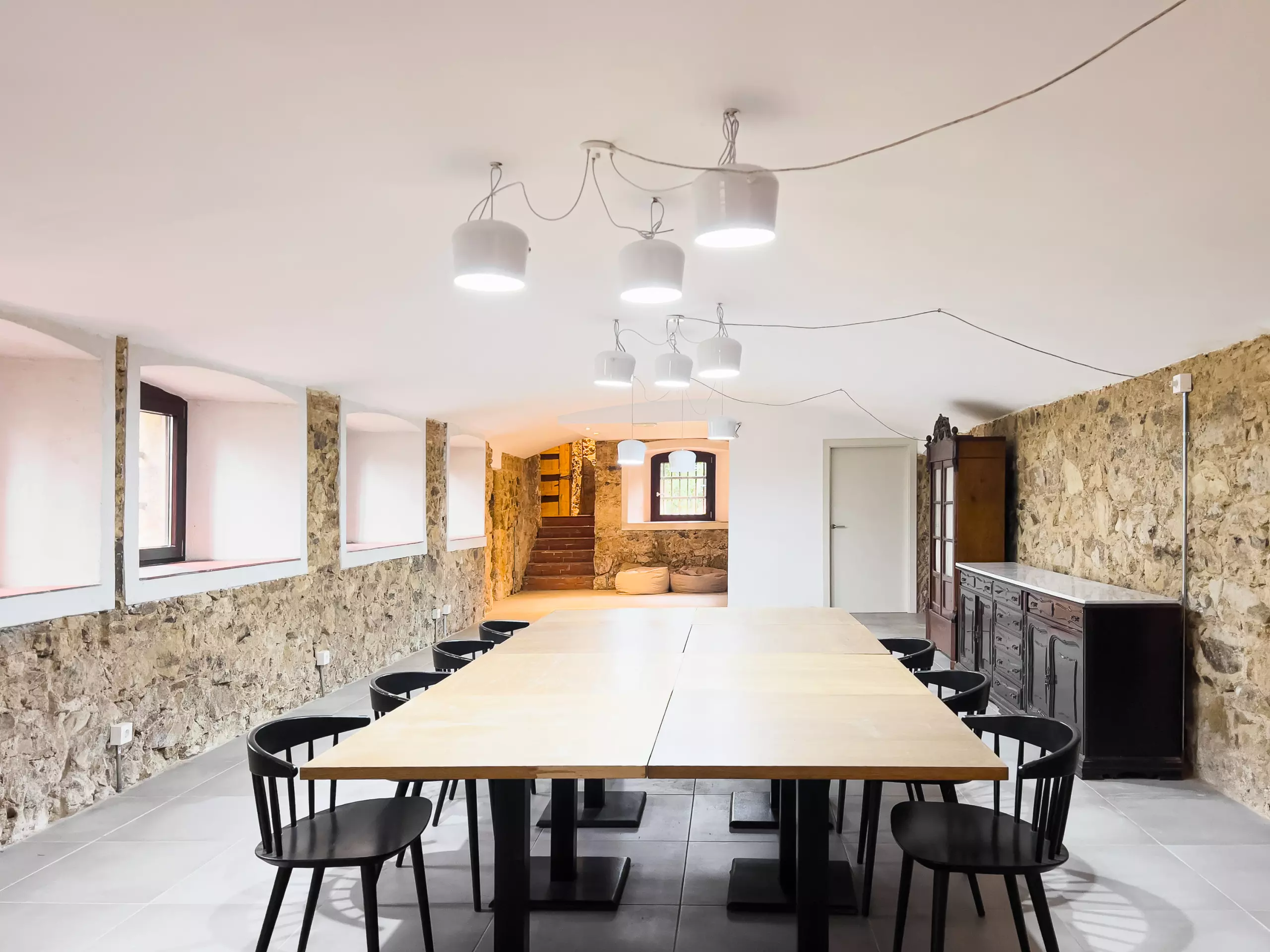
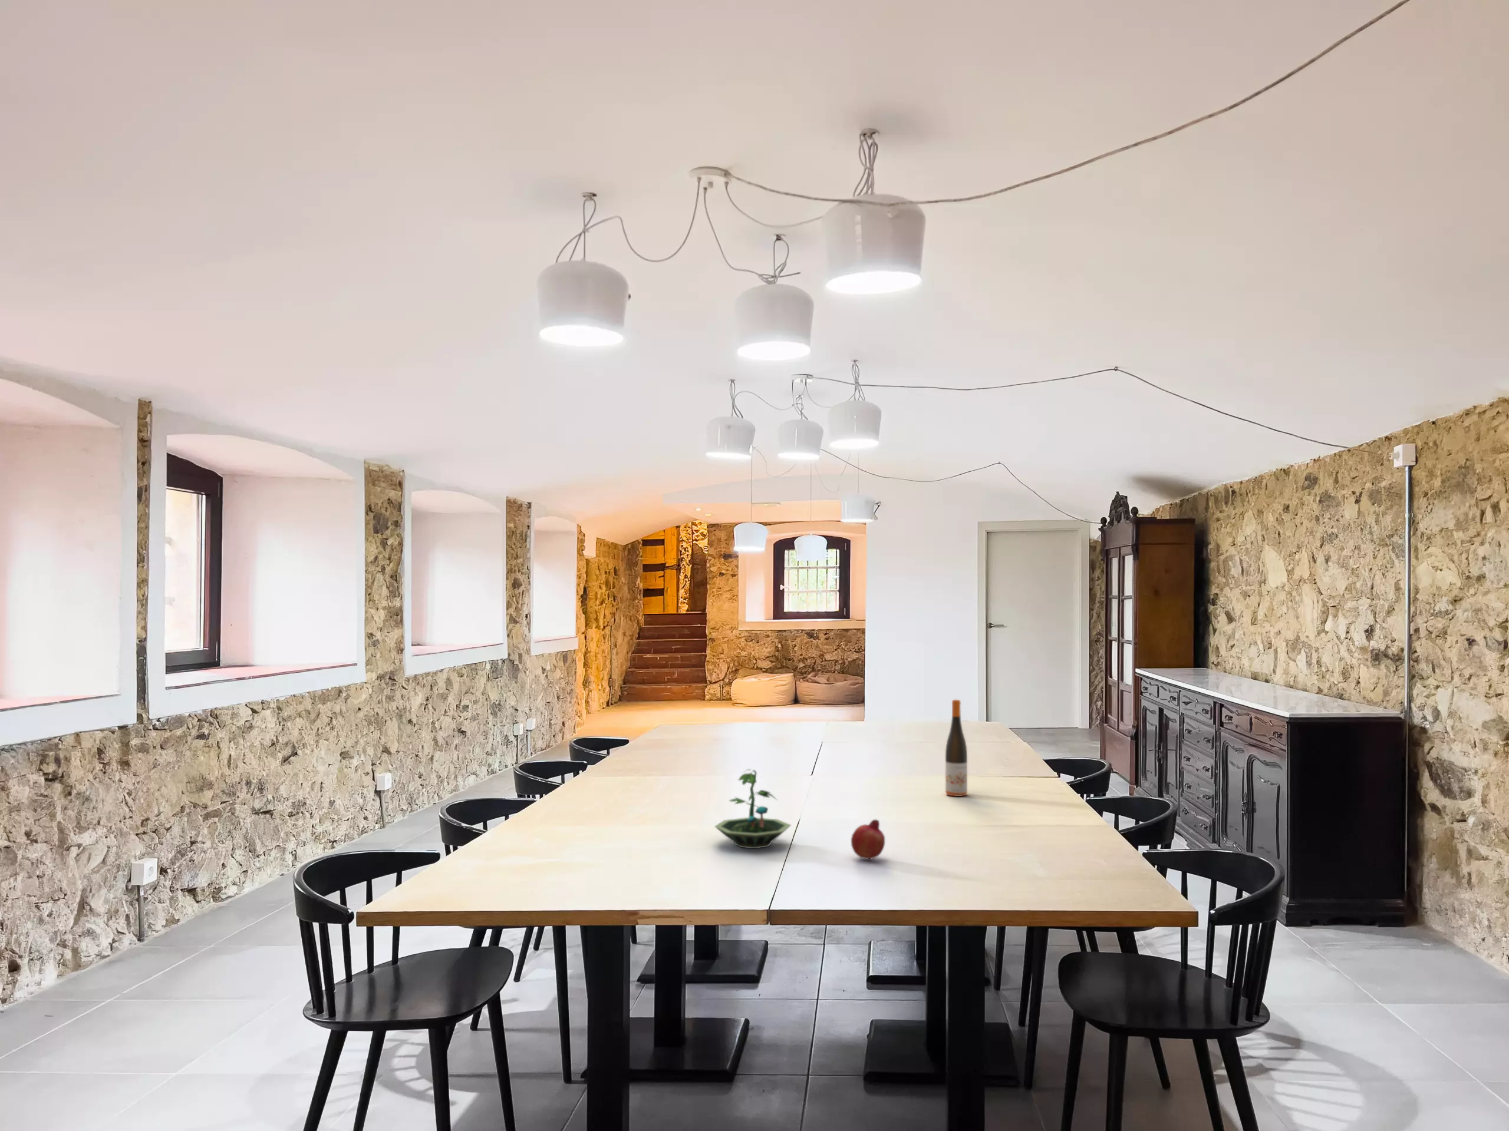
+ fruit [851,819,885,859]
+ terrarium [714,769,791,849]
+ wine bottle [945,699,968,797]
